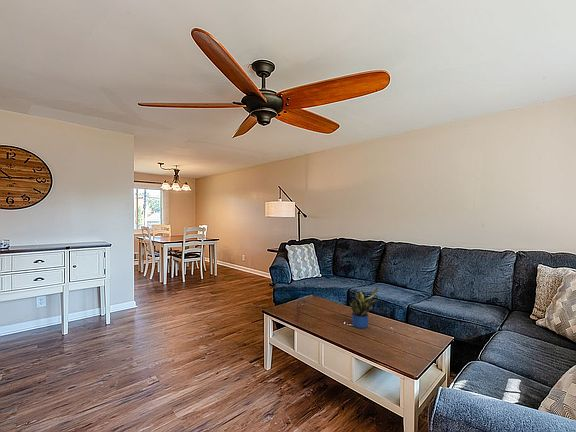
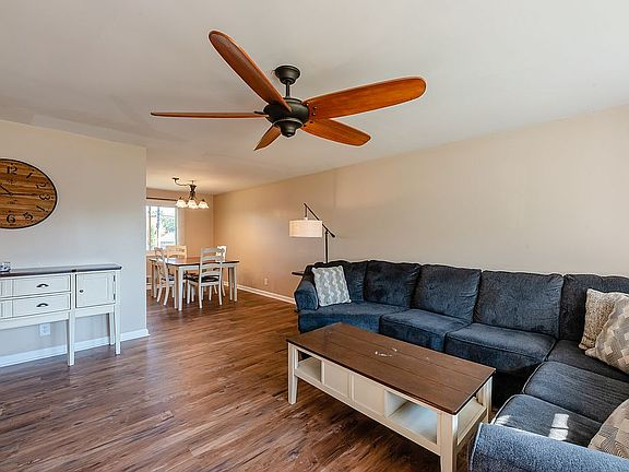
- potted plant [349,286,379,329]
